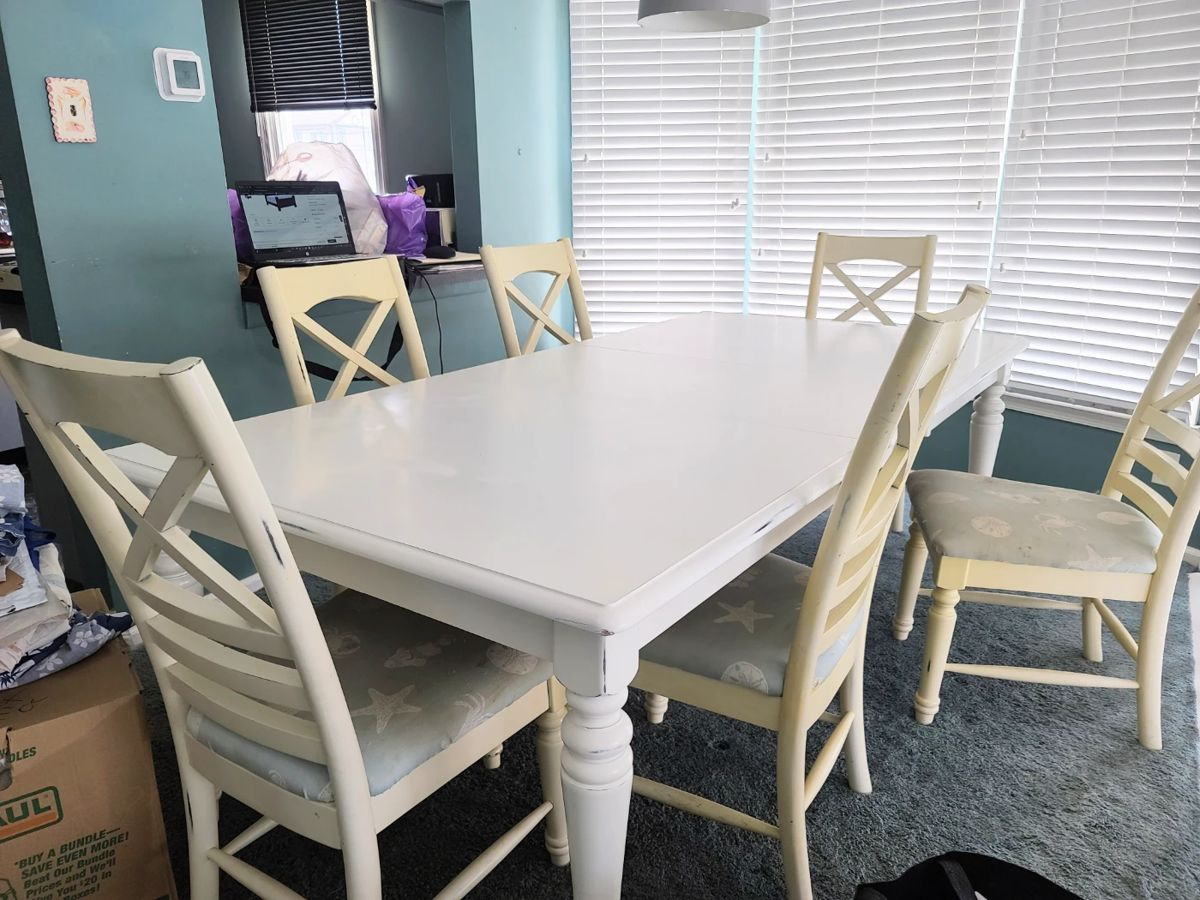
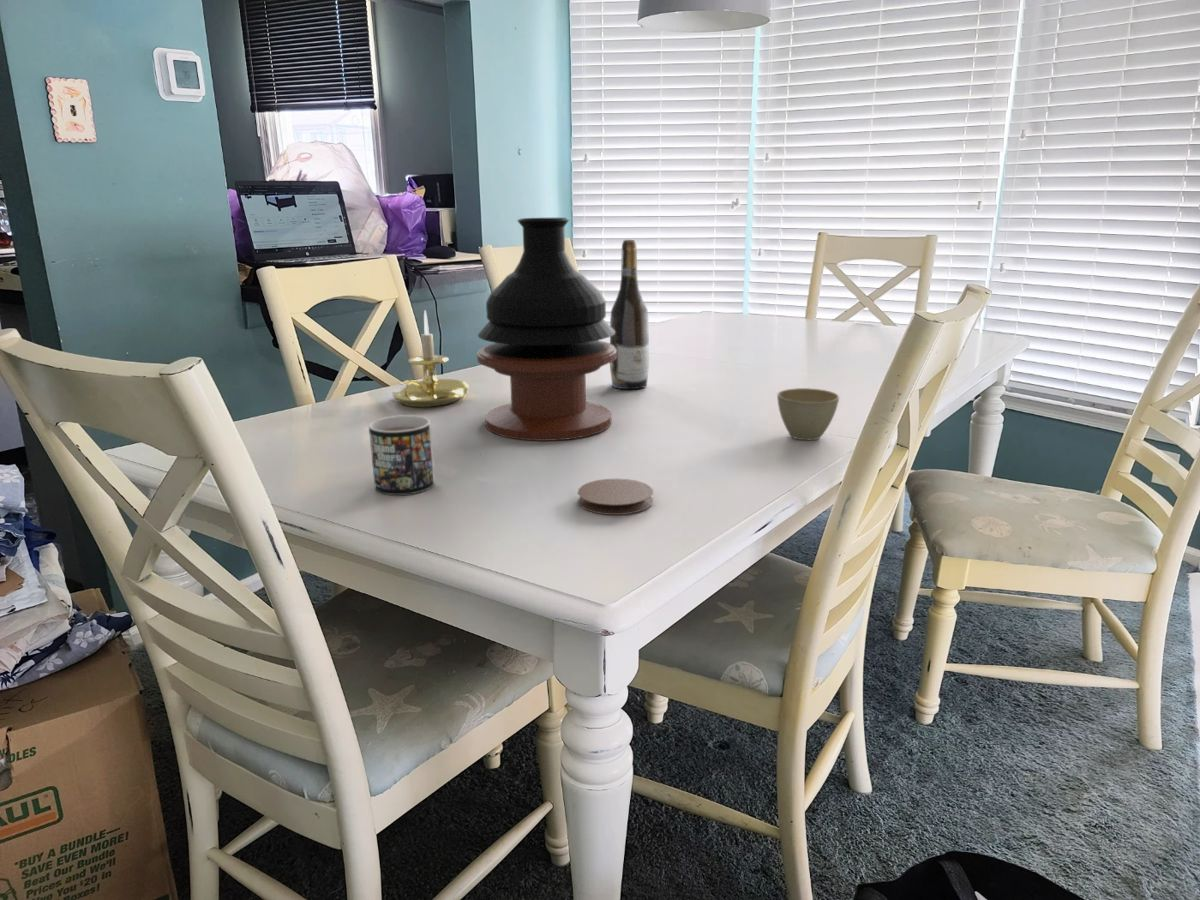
+ candle holder [391,309,470,408]
+ mug [368,415,436,496]
+ wine bottle [609,239,650,390]
+ coaster [577,478,654,516]
+ vase [476,217,617,442]
+ flower pot [776,387,840,441]
